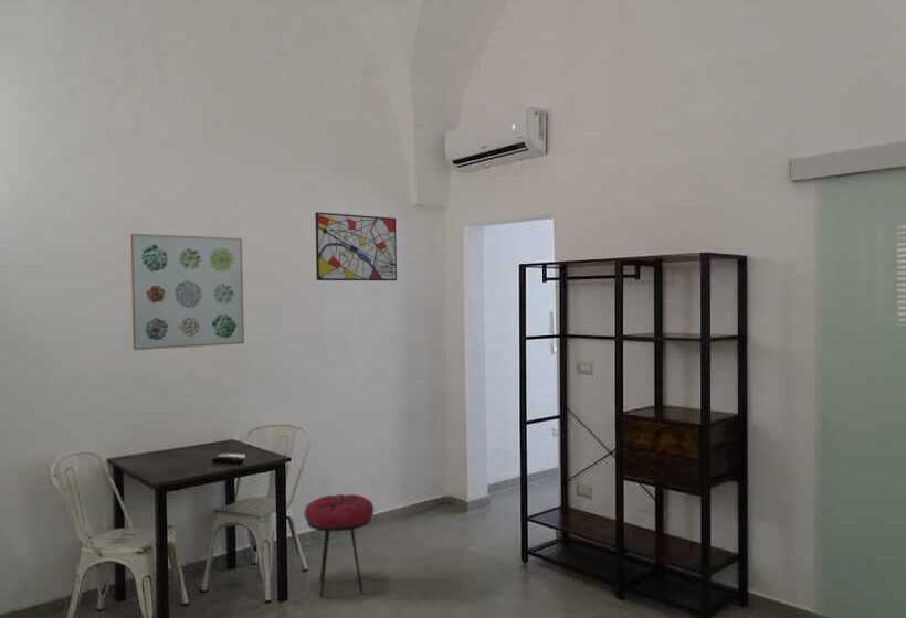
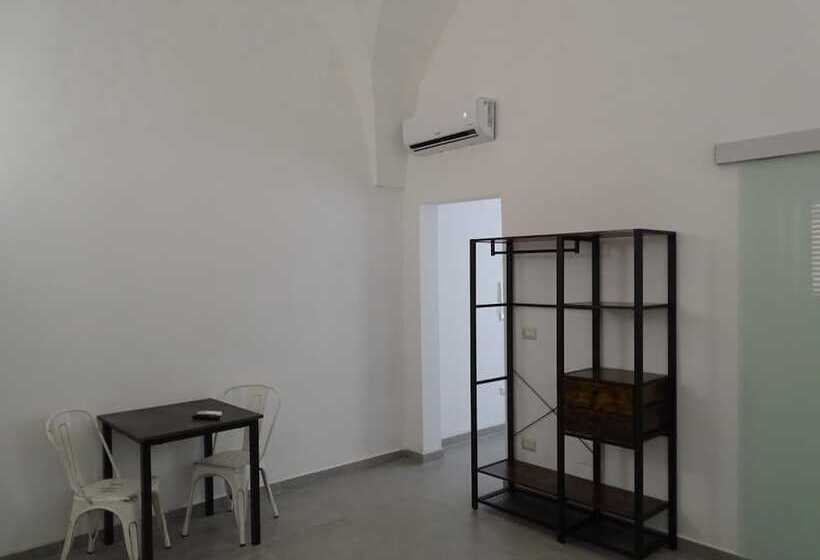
- wall art [314,211,398,281]
- wall art [129,233,245,351]
- stool [303,493,375,598]
